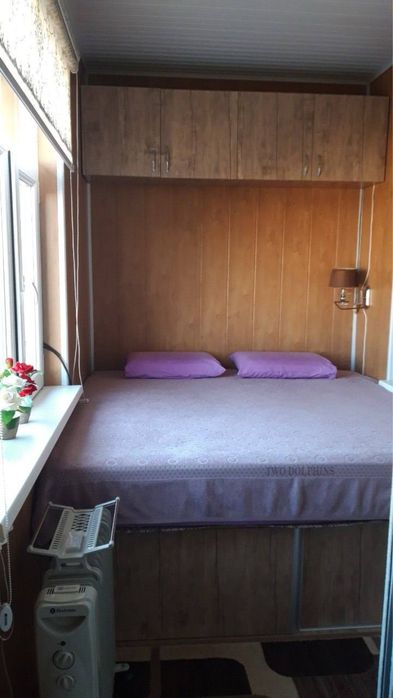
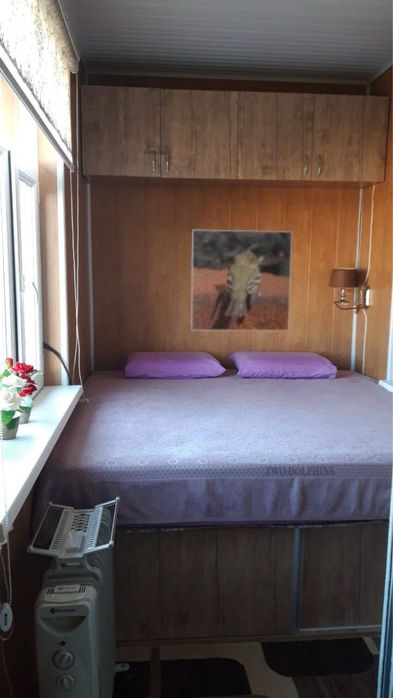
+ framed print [190,229,293,332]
